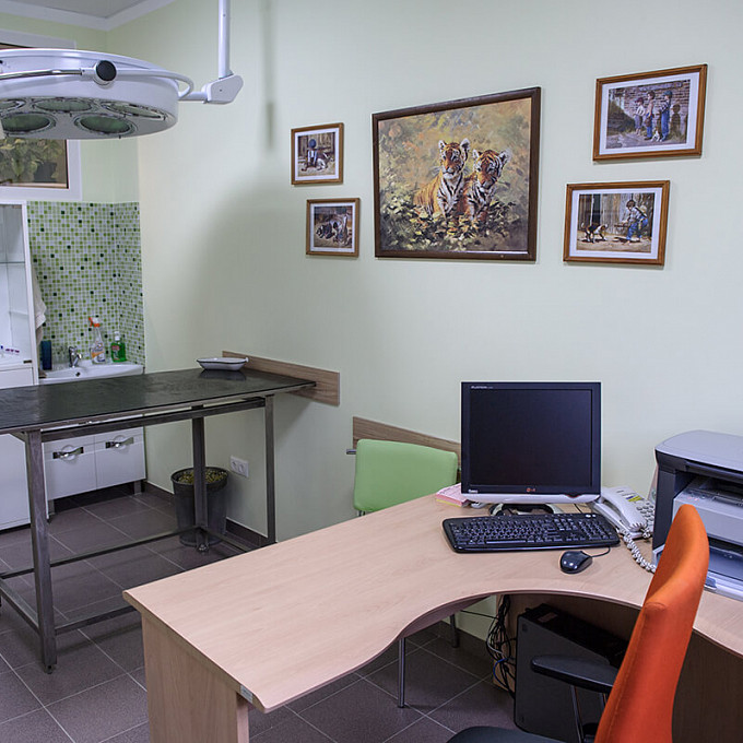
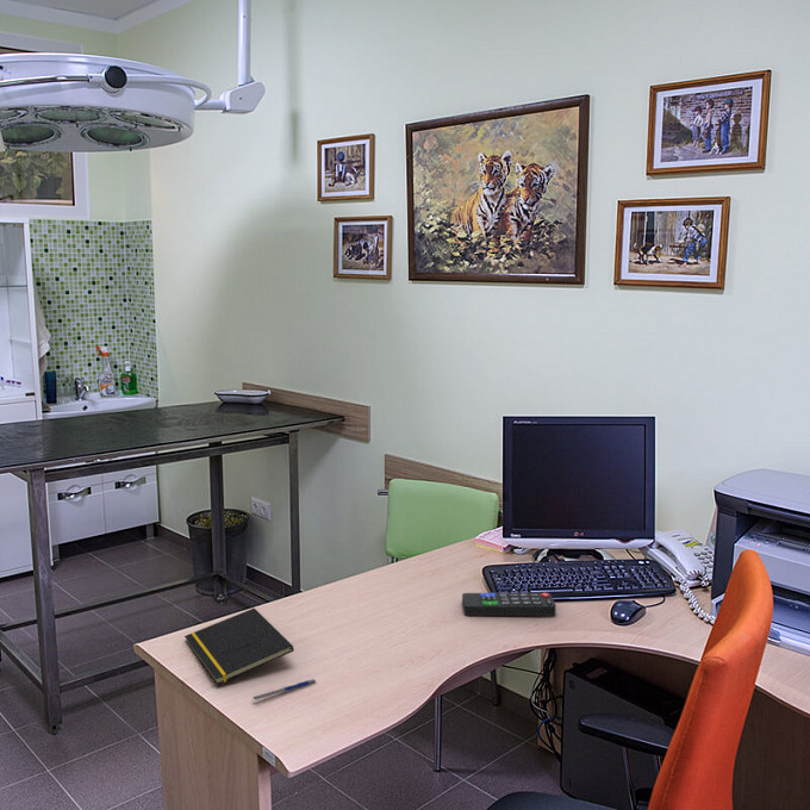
+ pen [251,678,317,702]
+ notepad [183,608,295,686]
+ remote control [461,592,556,617]
